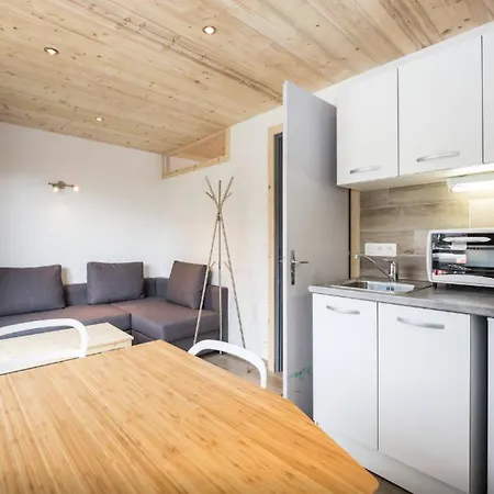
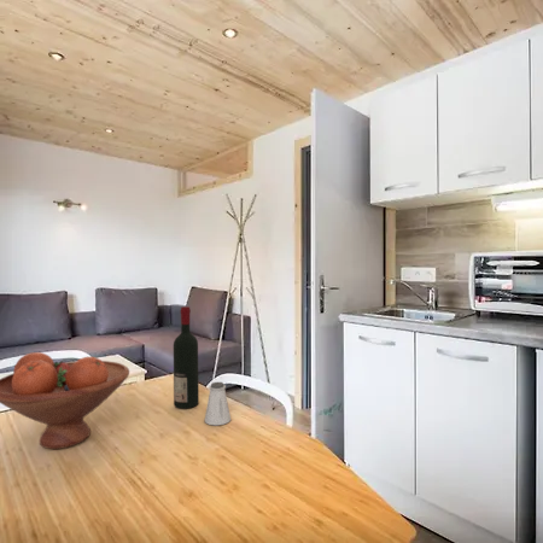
+ alcohol [173,305,200,410]
+ fruit bowl [0,351,130,450]
+ saltshaker [204,381,232,426]
